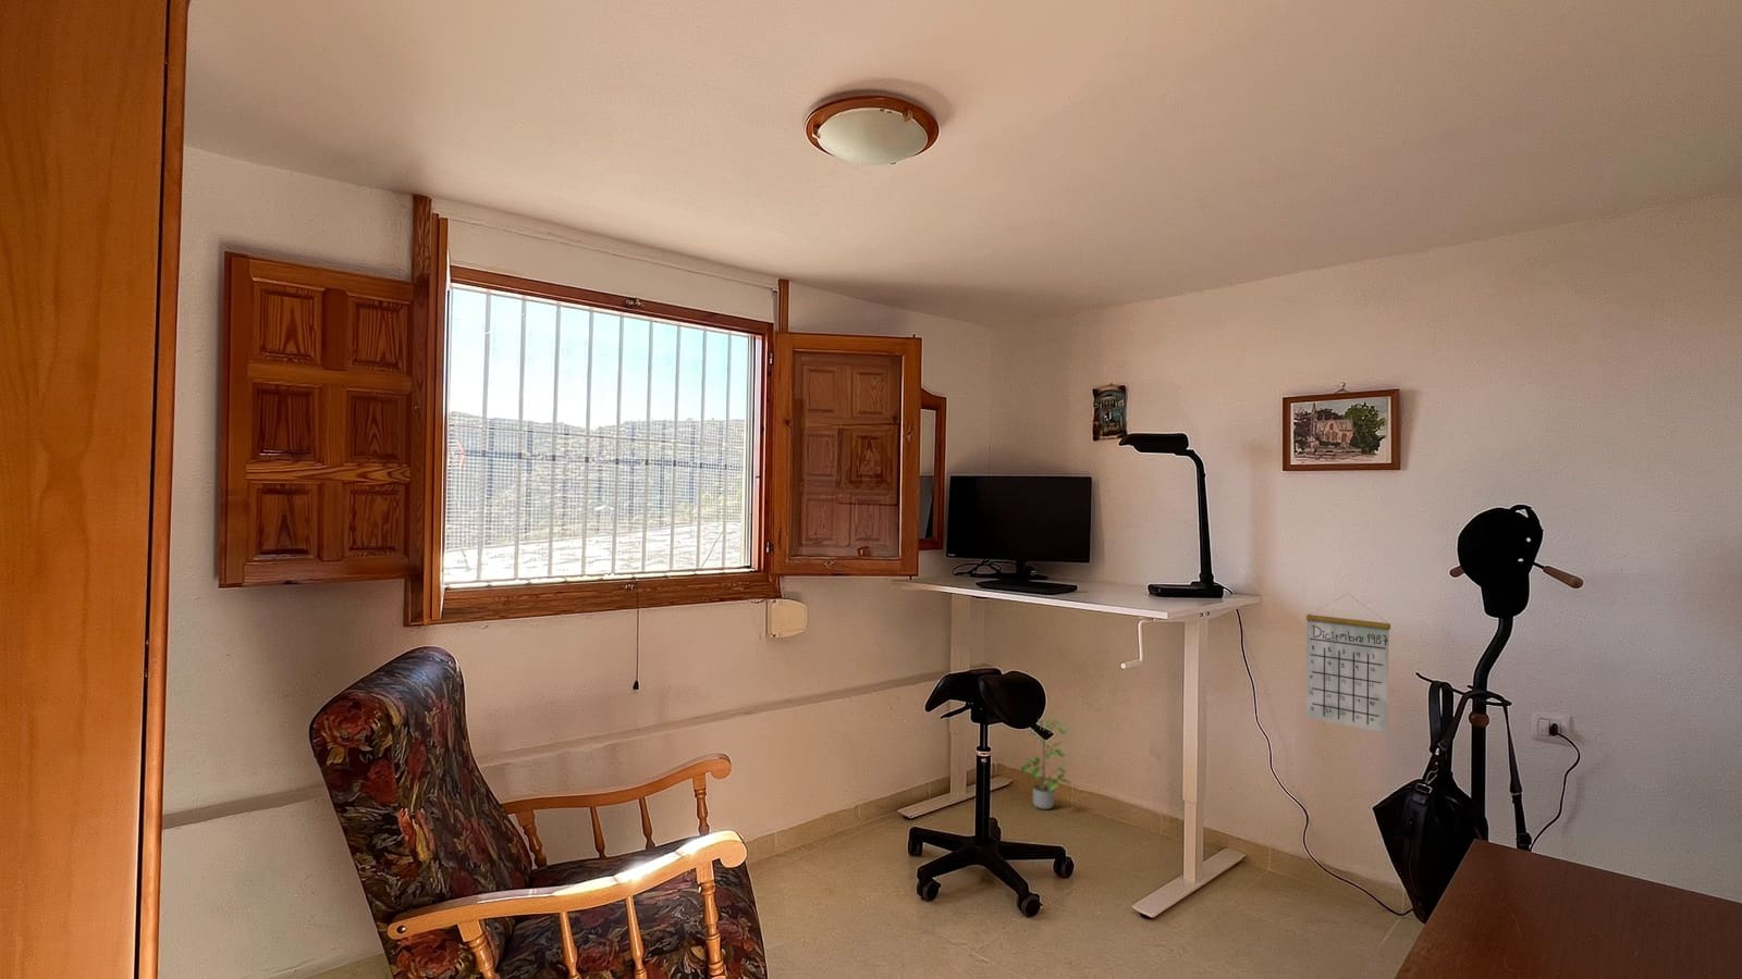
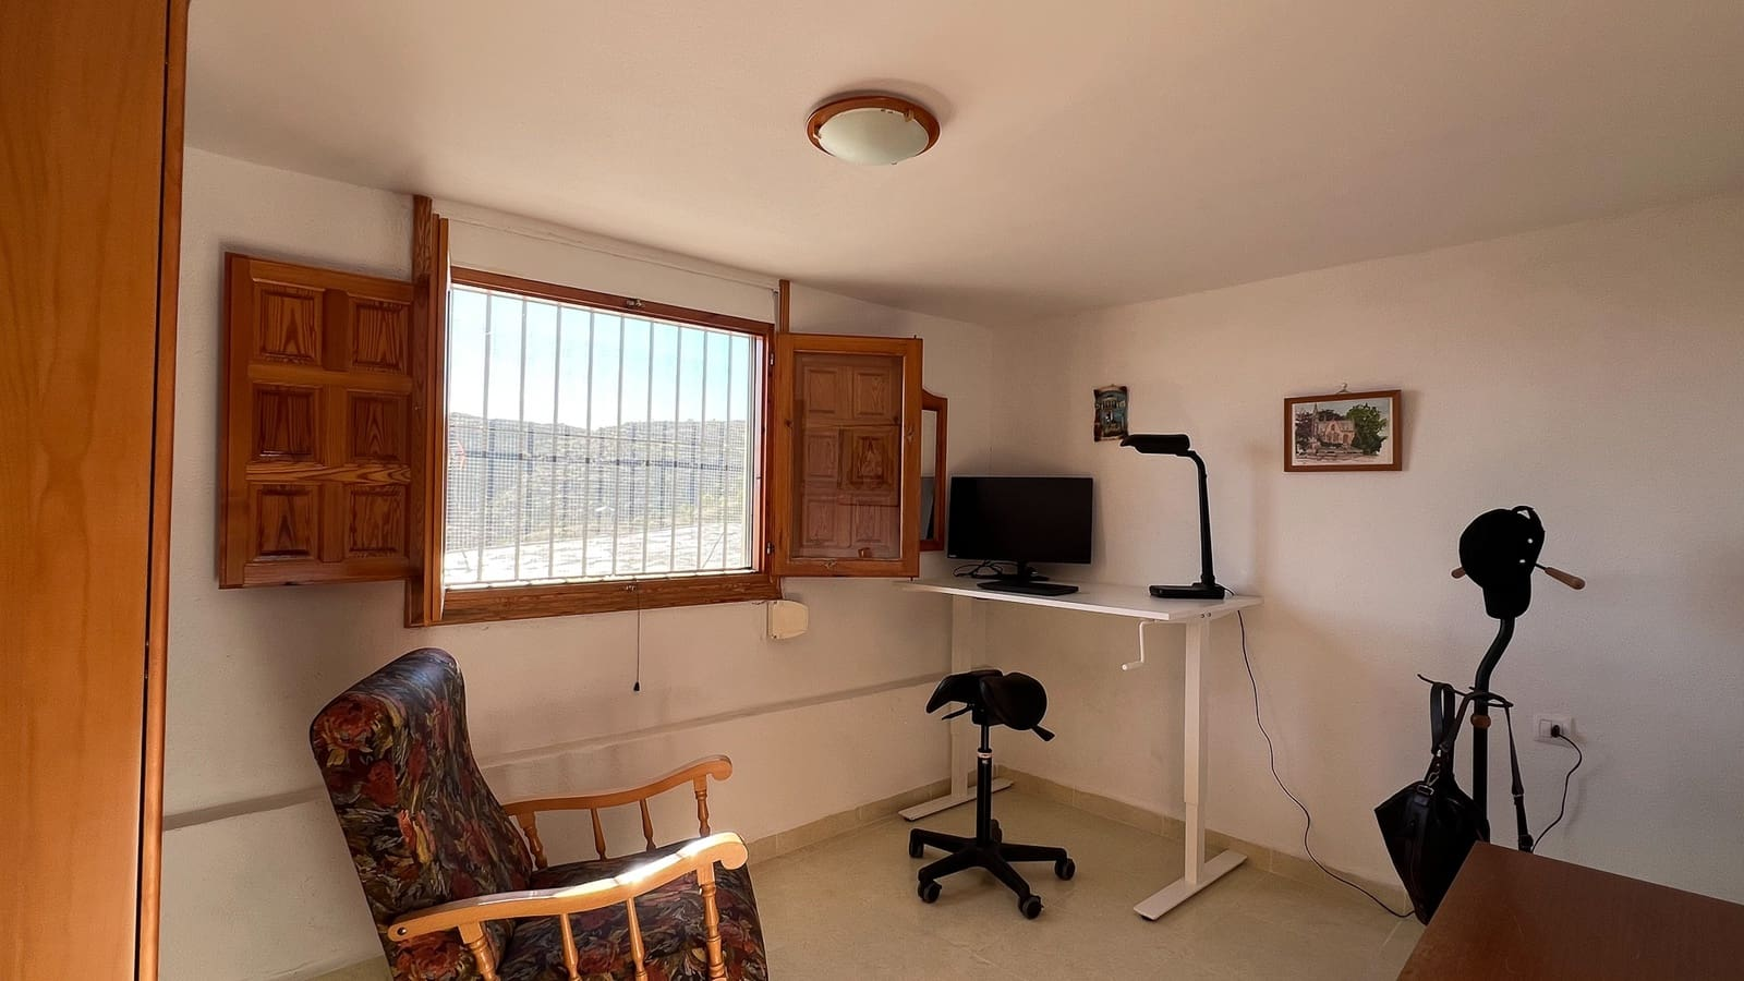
- calendar [1305,594,1391,734]
- potted plant [1019,716,1072,810]
